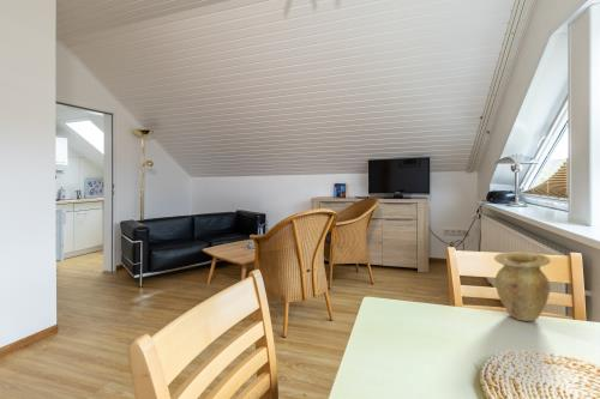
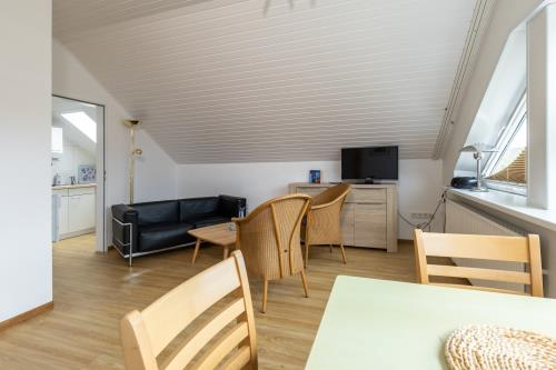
- vase [493,250,552,322]
